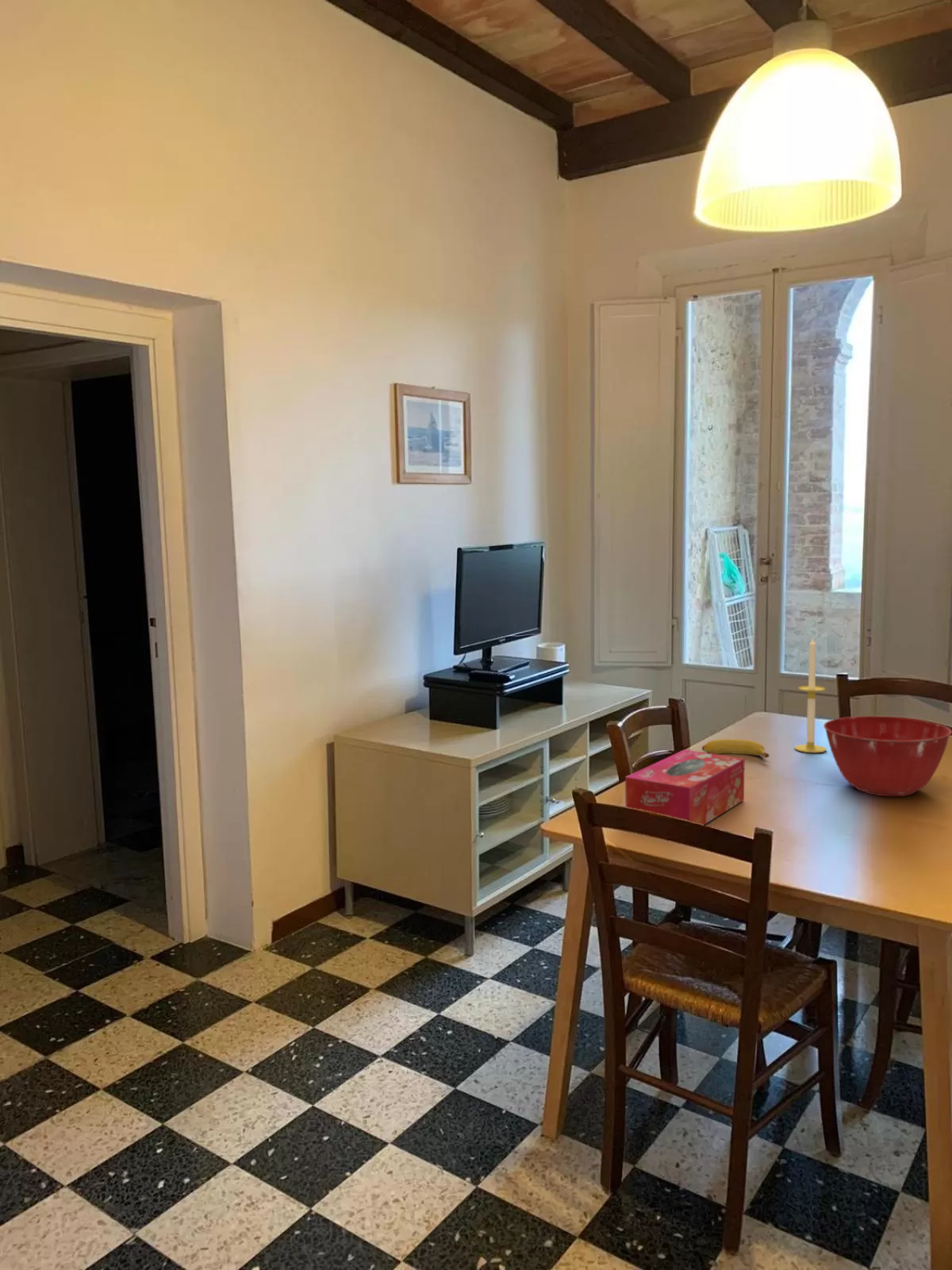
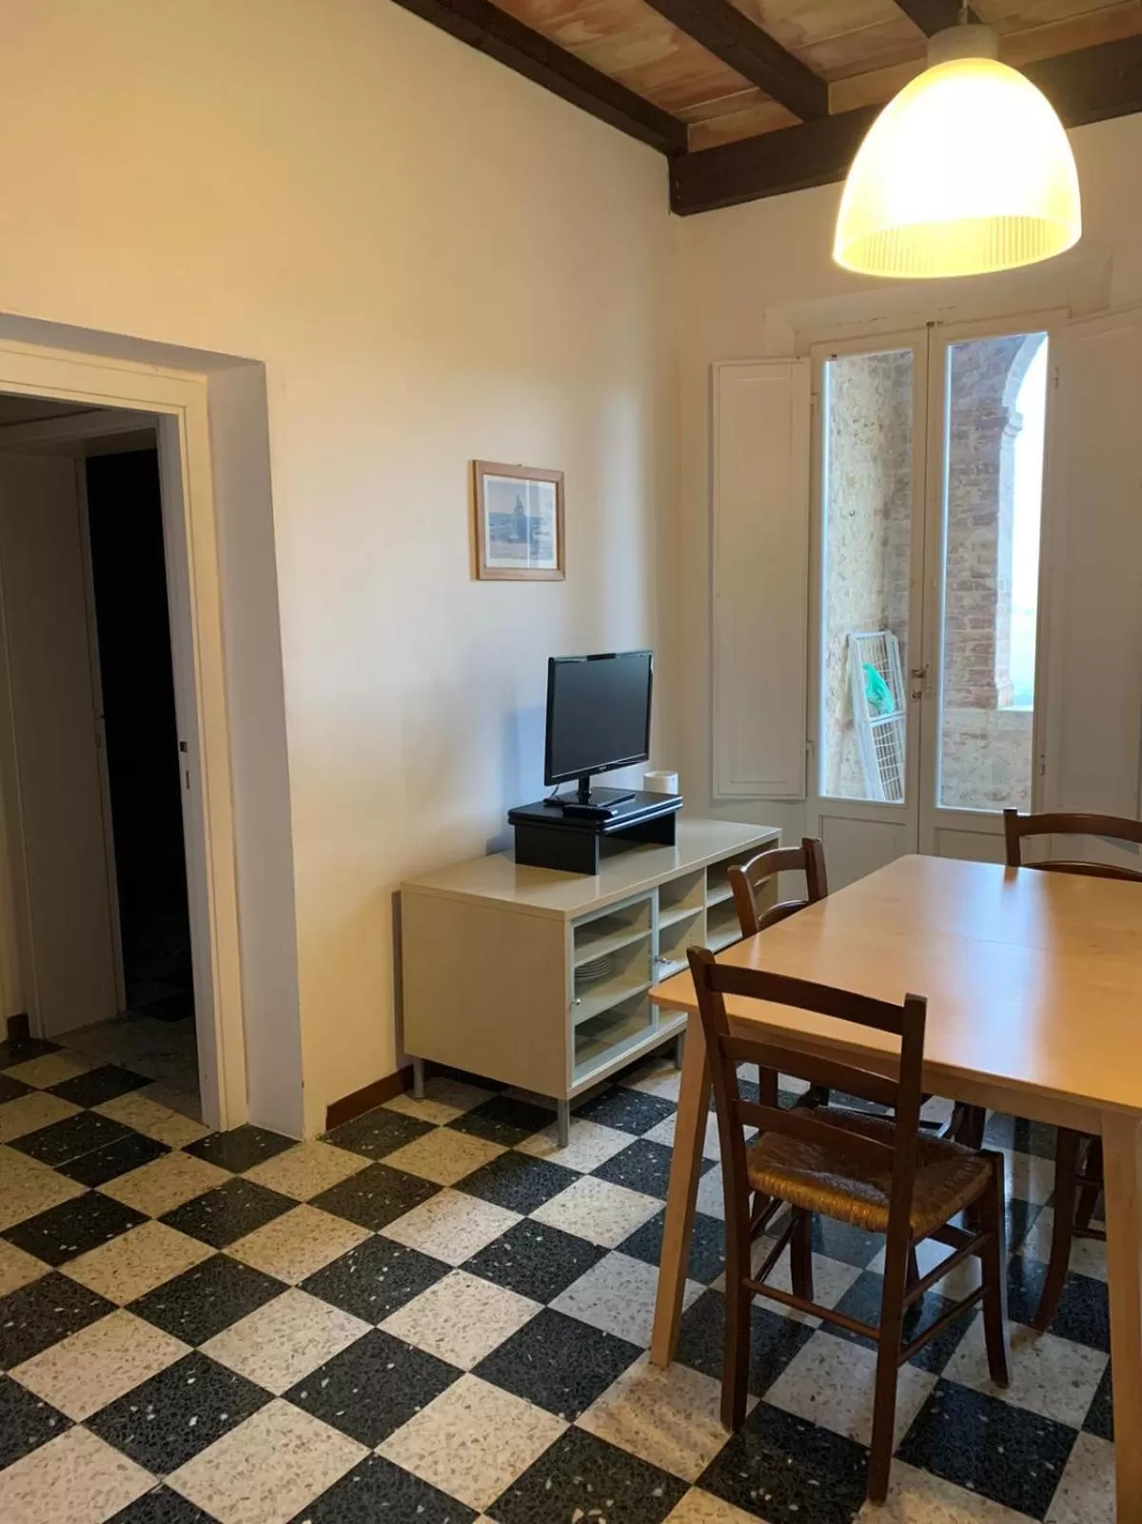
- banana [701,738,770,758]
- mixing bowl [823,715,952,797]
- tissue box [624,749,746,825]
- candle [794,635,827,753]
